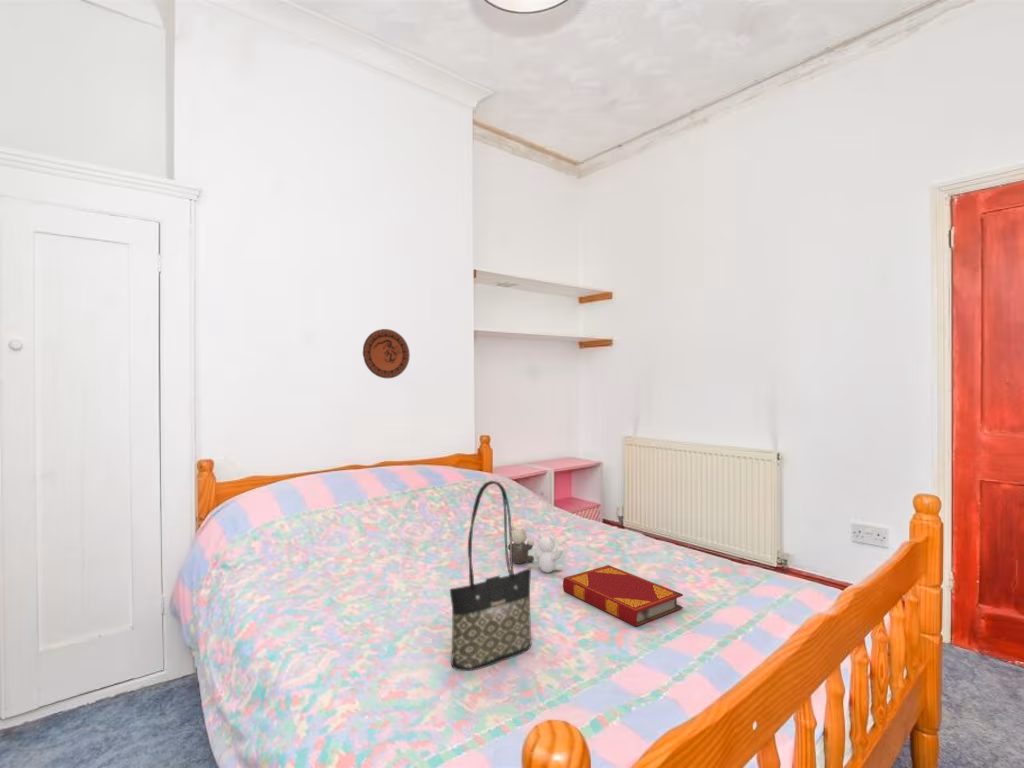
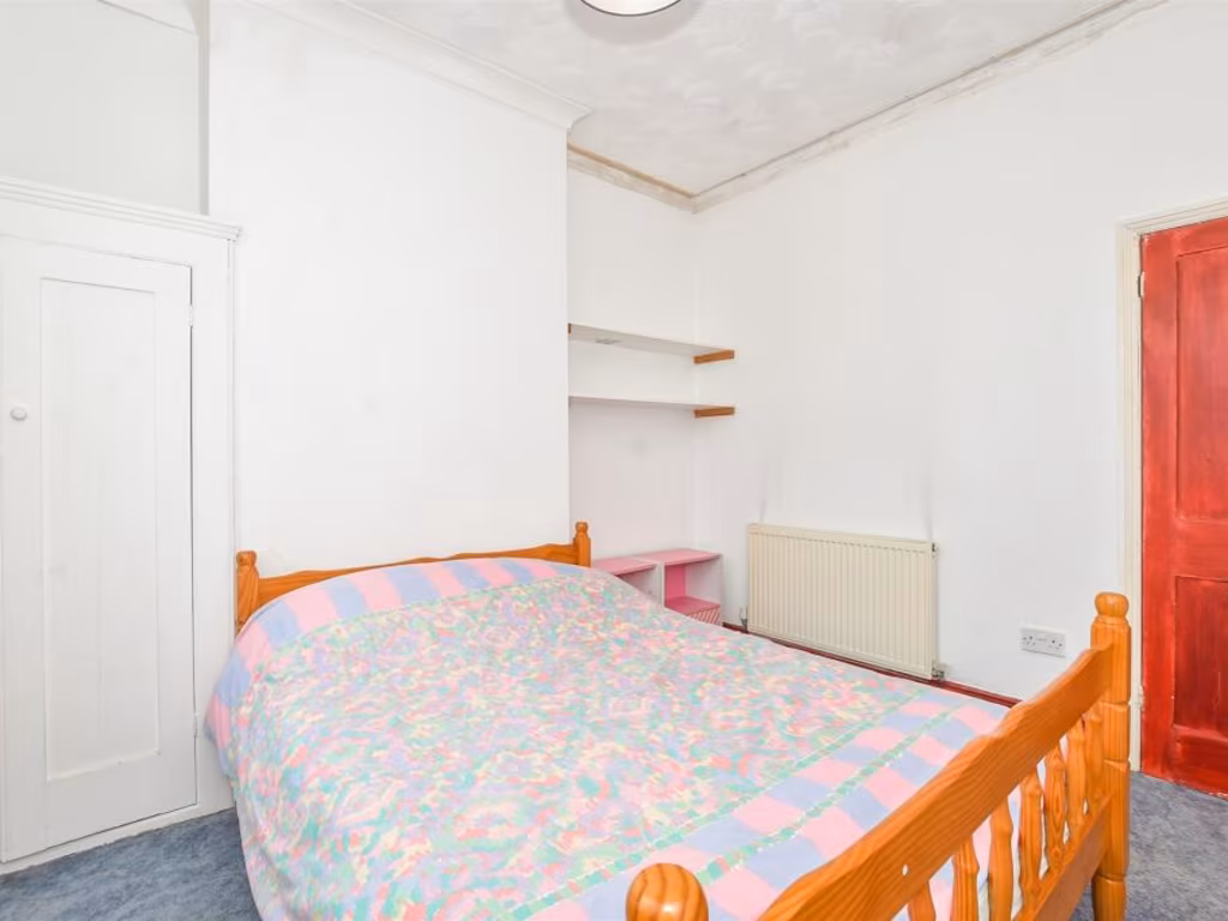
- hardback book [562,564,684,628]
- decorative plate [362,328,411,379]
- tote bag [449,480,532,672]
- teddy bear [507,524,565,574]
